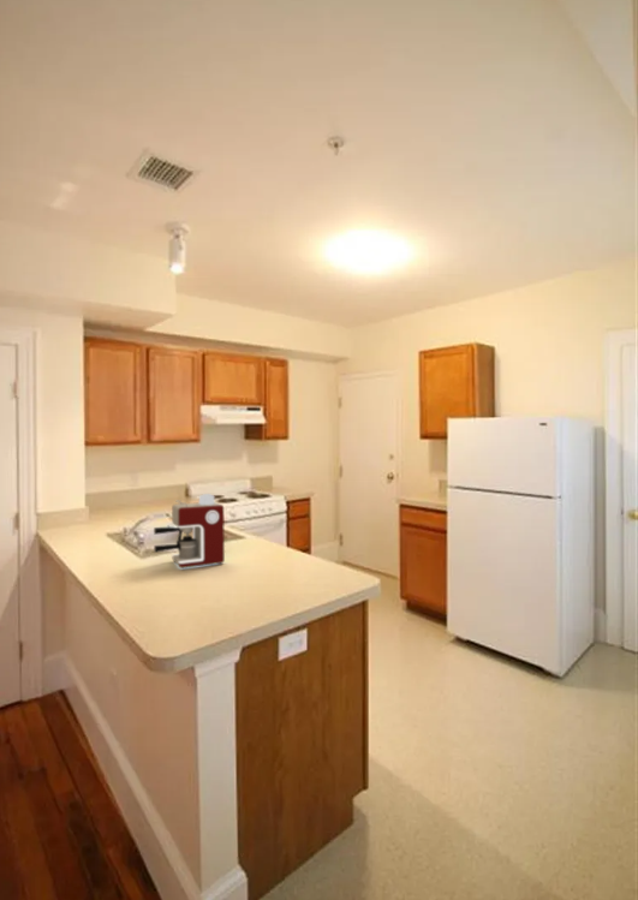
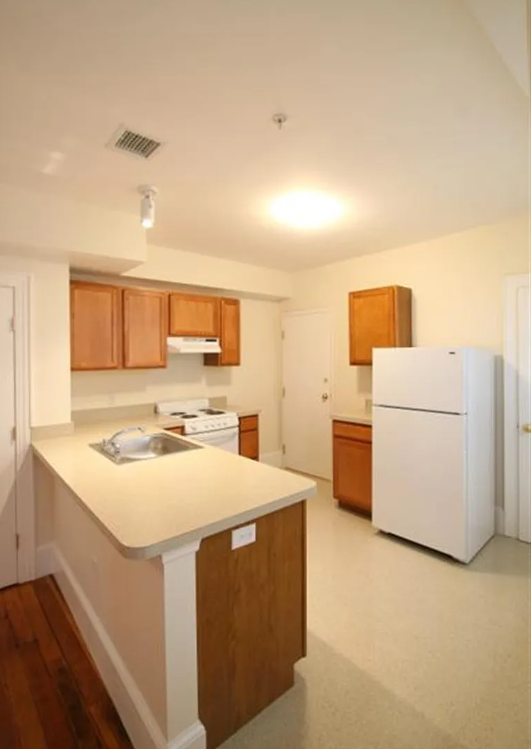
- coffee maker [153,493,226,570]
